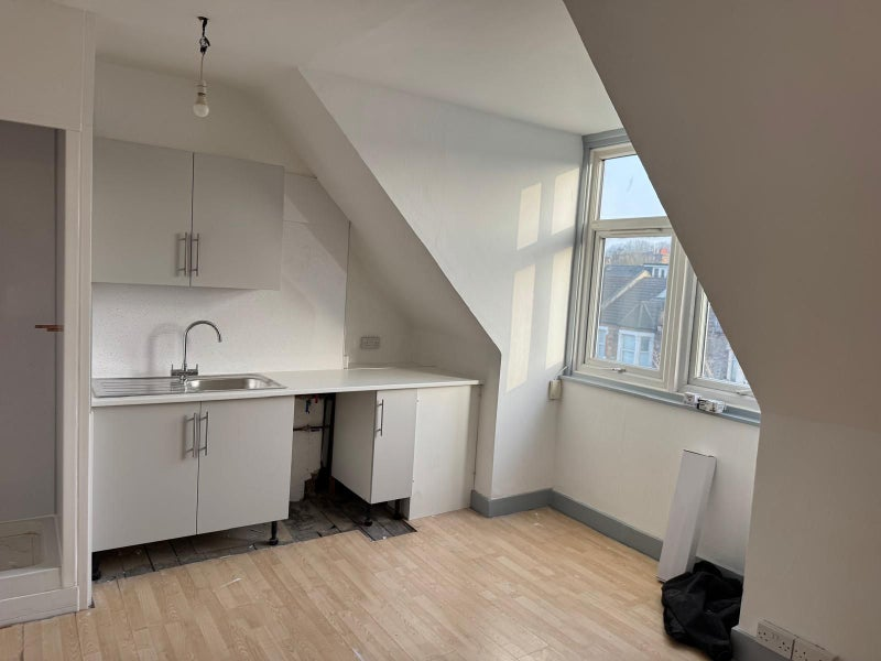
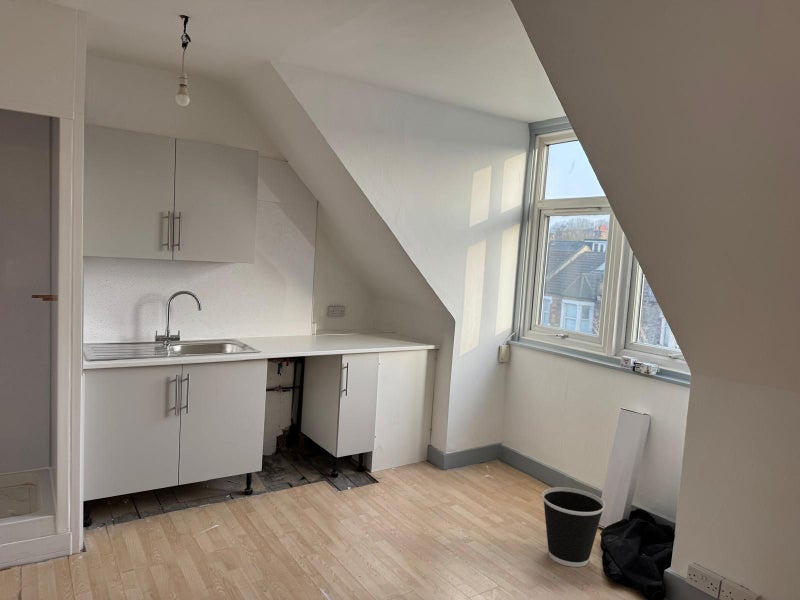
+ wastebasket [541,486,606,568]
